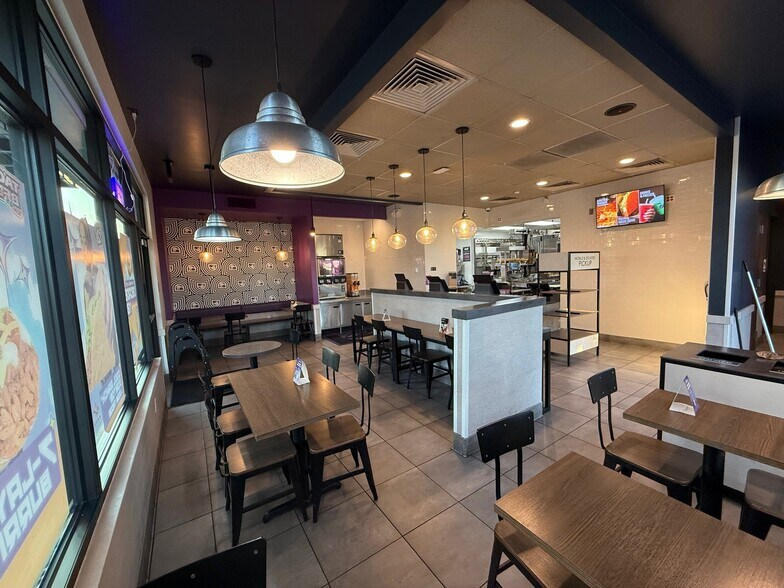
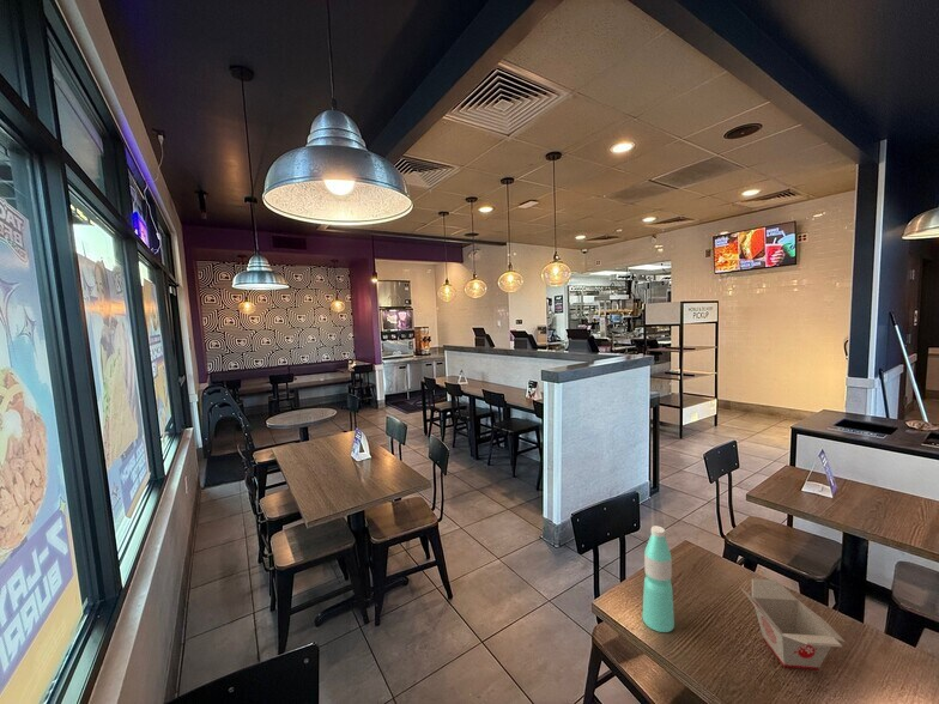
+ water bottle [642,524,676,633]
+ takeout container [740,577,846,670]
